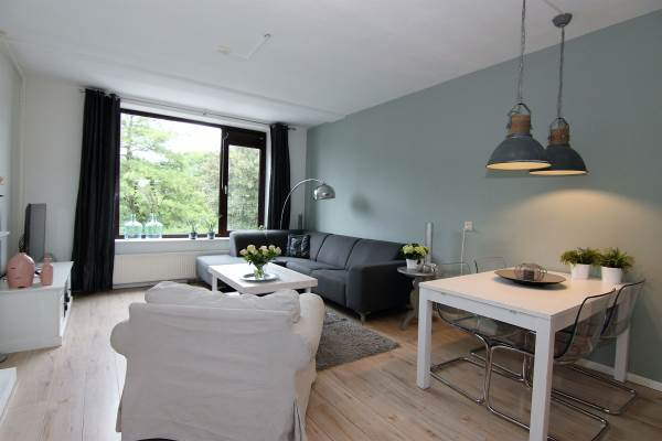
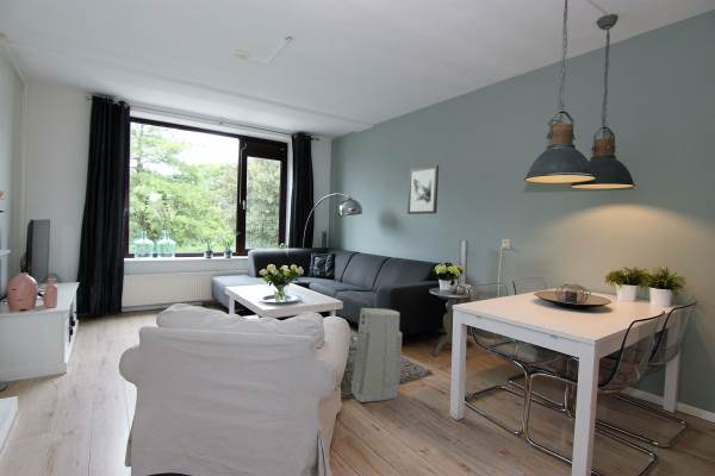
+ wall art [406,164,440,215]
+ air purifier [350,307,403,403]
